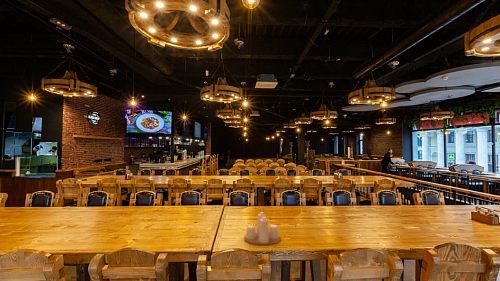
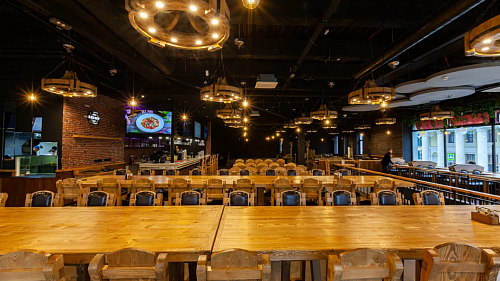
- condiment set [243,207,282,246]
